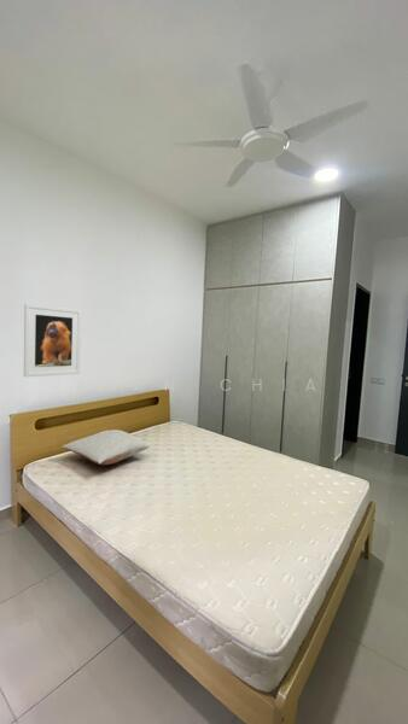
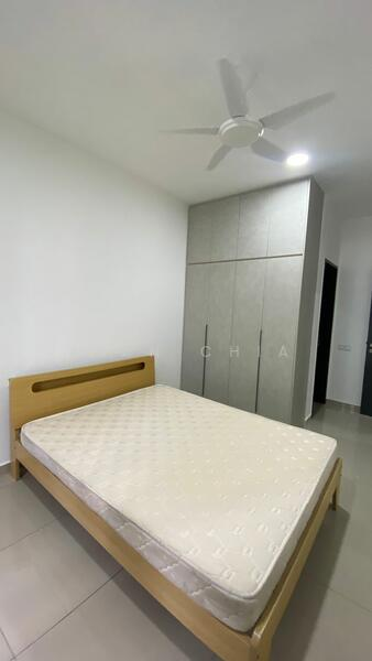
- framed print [23,303,82,378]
- pillow [62,428,151,466]
